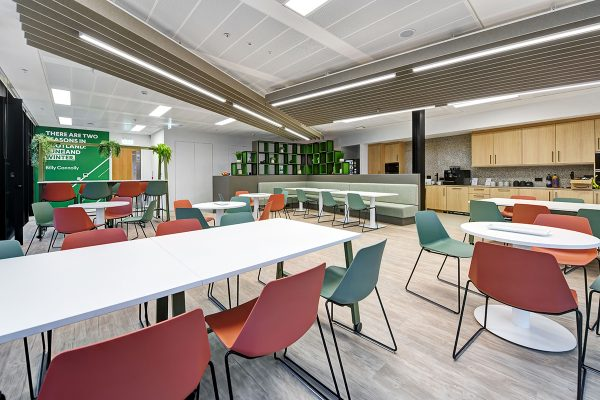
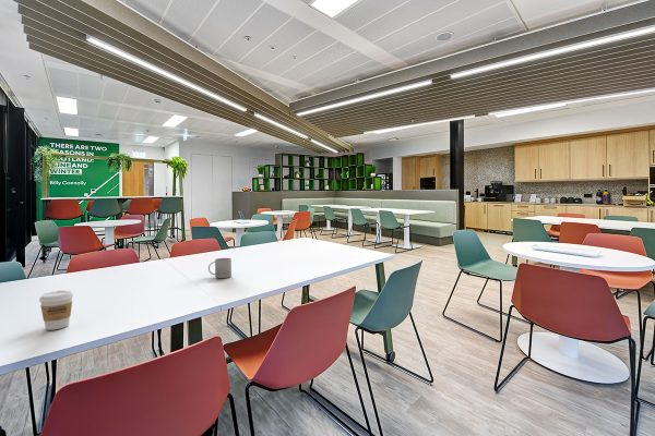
+ coffee cup [38,290,74,331]
+ mug [207,257,233,279]
